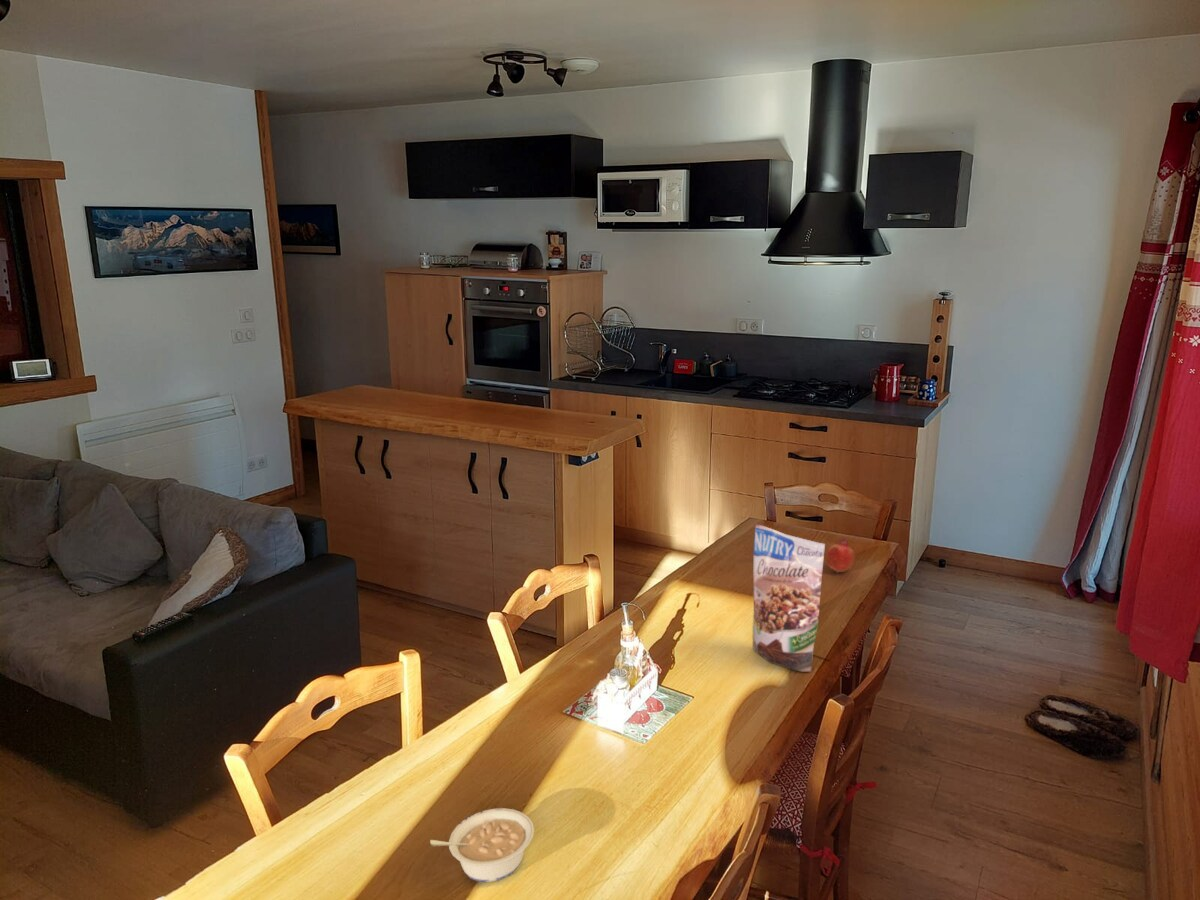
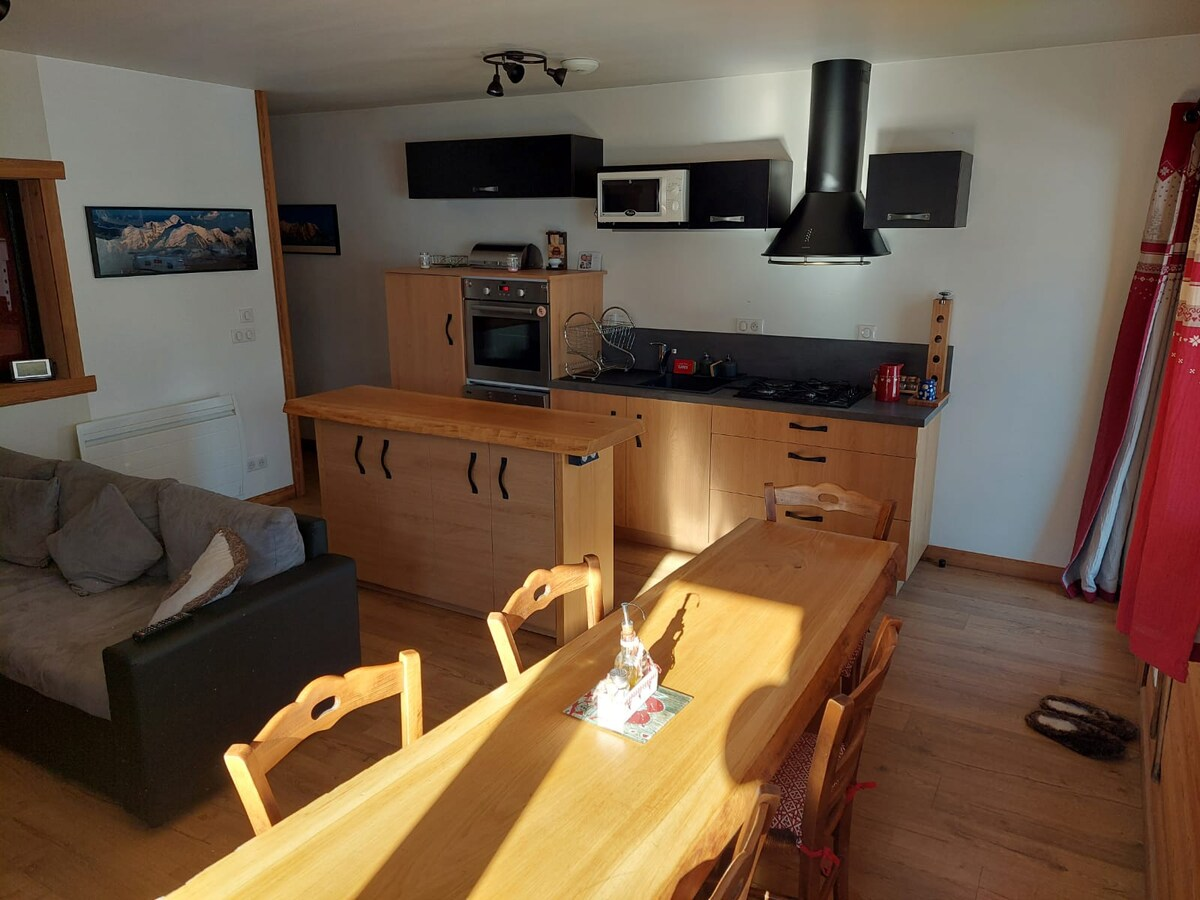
- legume [429,807,535,883]
- fruit [825,537,856,574]
- granola pouch [752,523,826,672]
